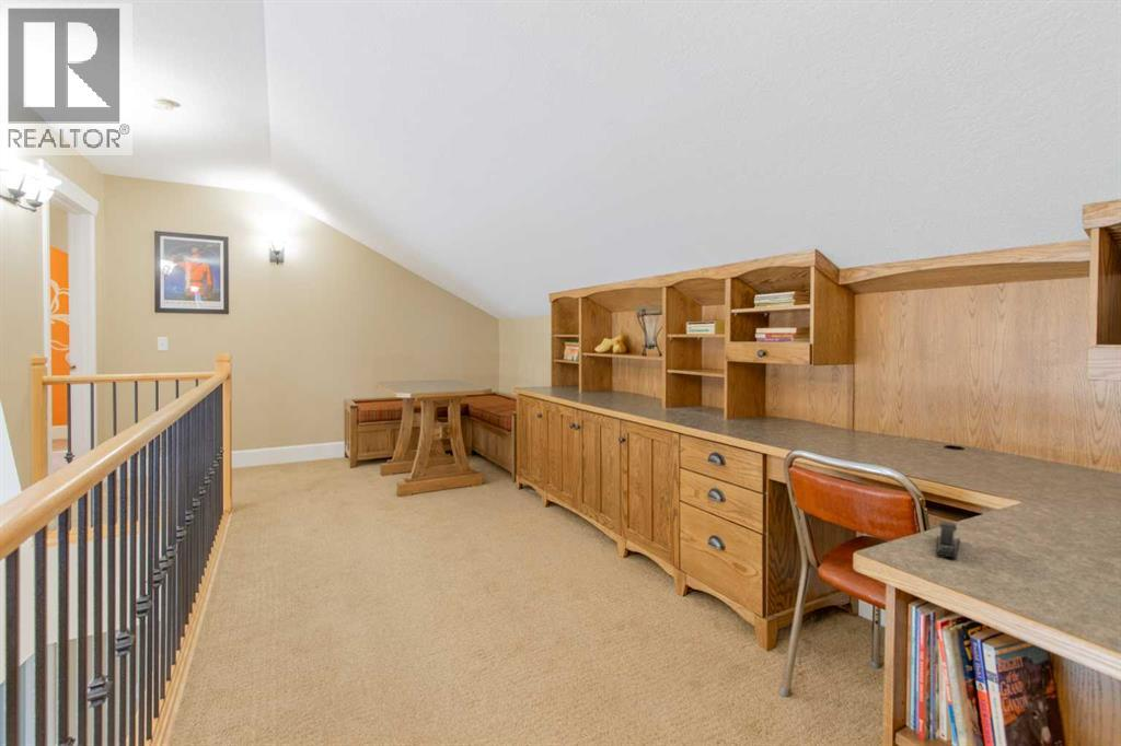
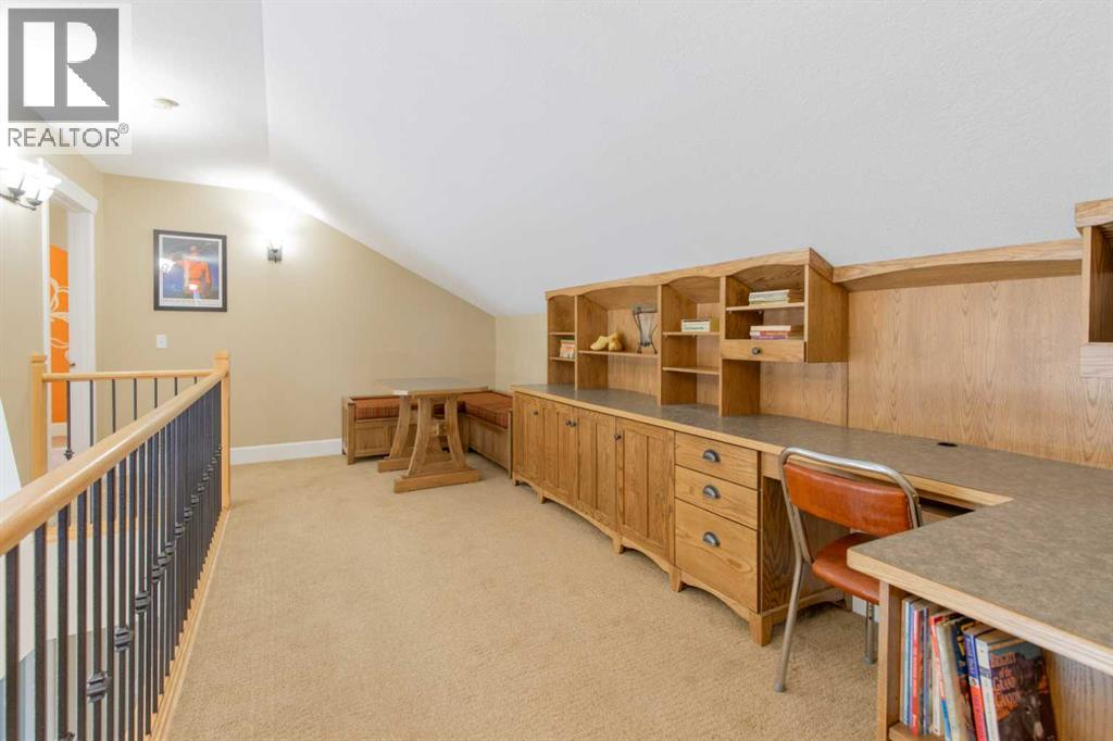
- stapler [935,521,961,559]
